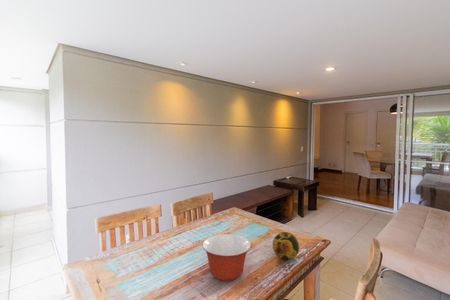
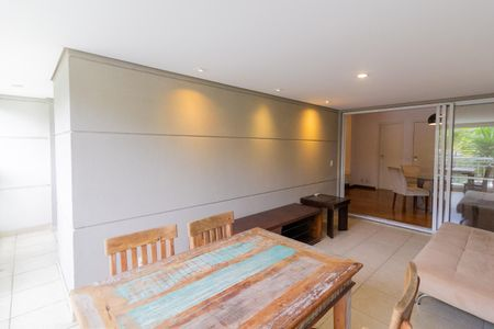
- mixing bowl [202,233,252,282]
- decorative orb [272,231,300,261]
